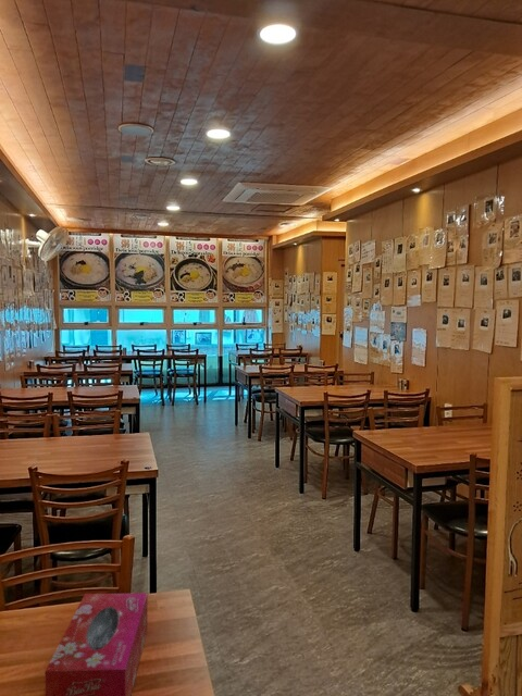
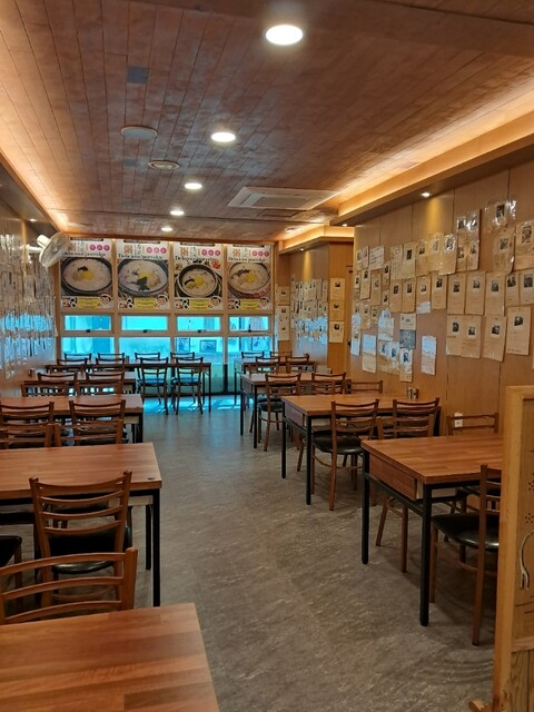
- tissue box [45,592,148,696]
